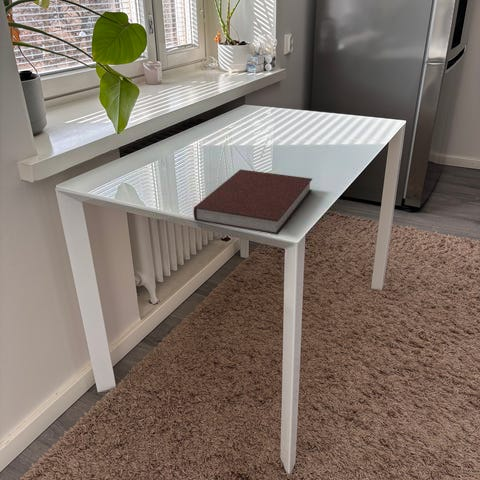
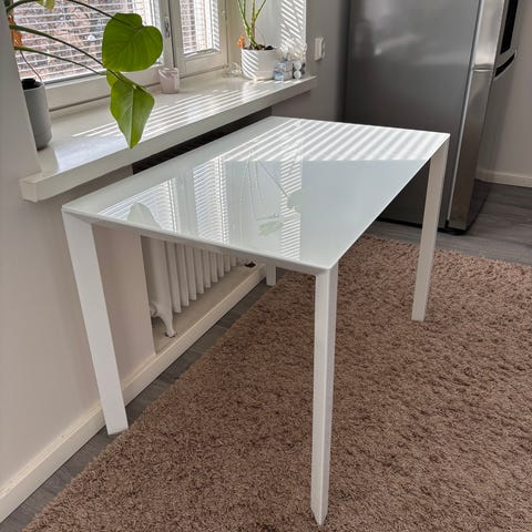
- notebook [193,169,313,235]
